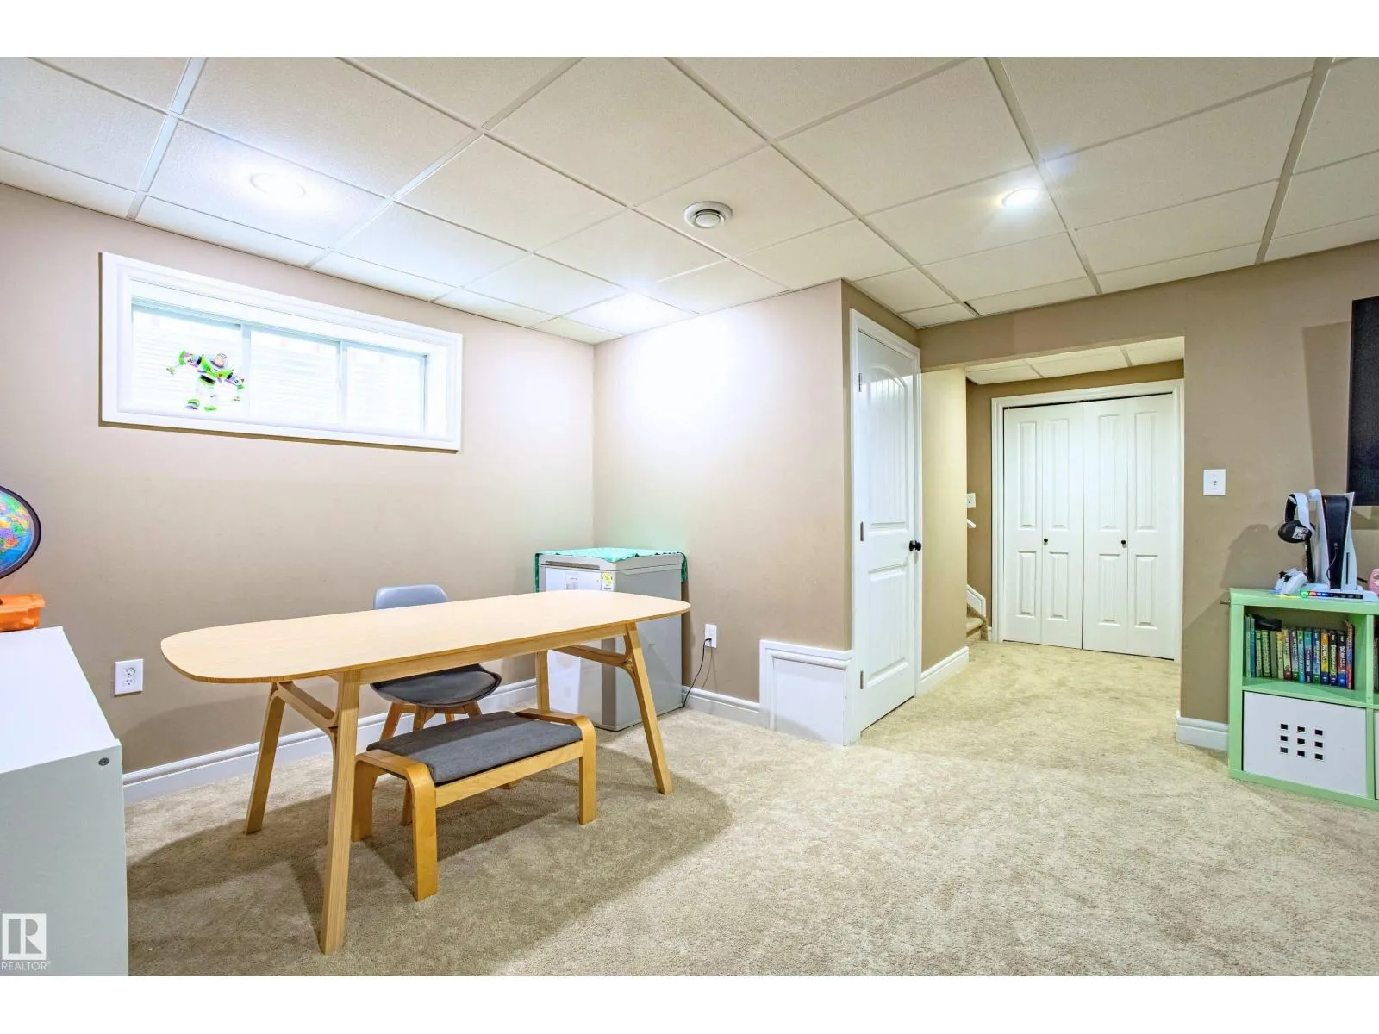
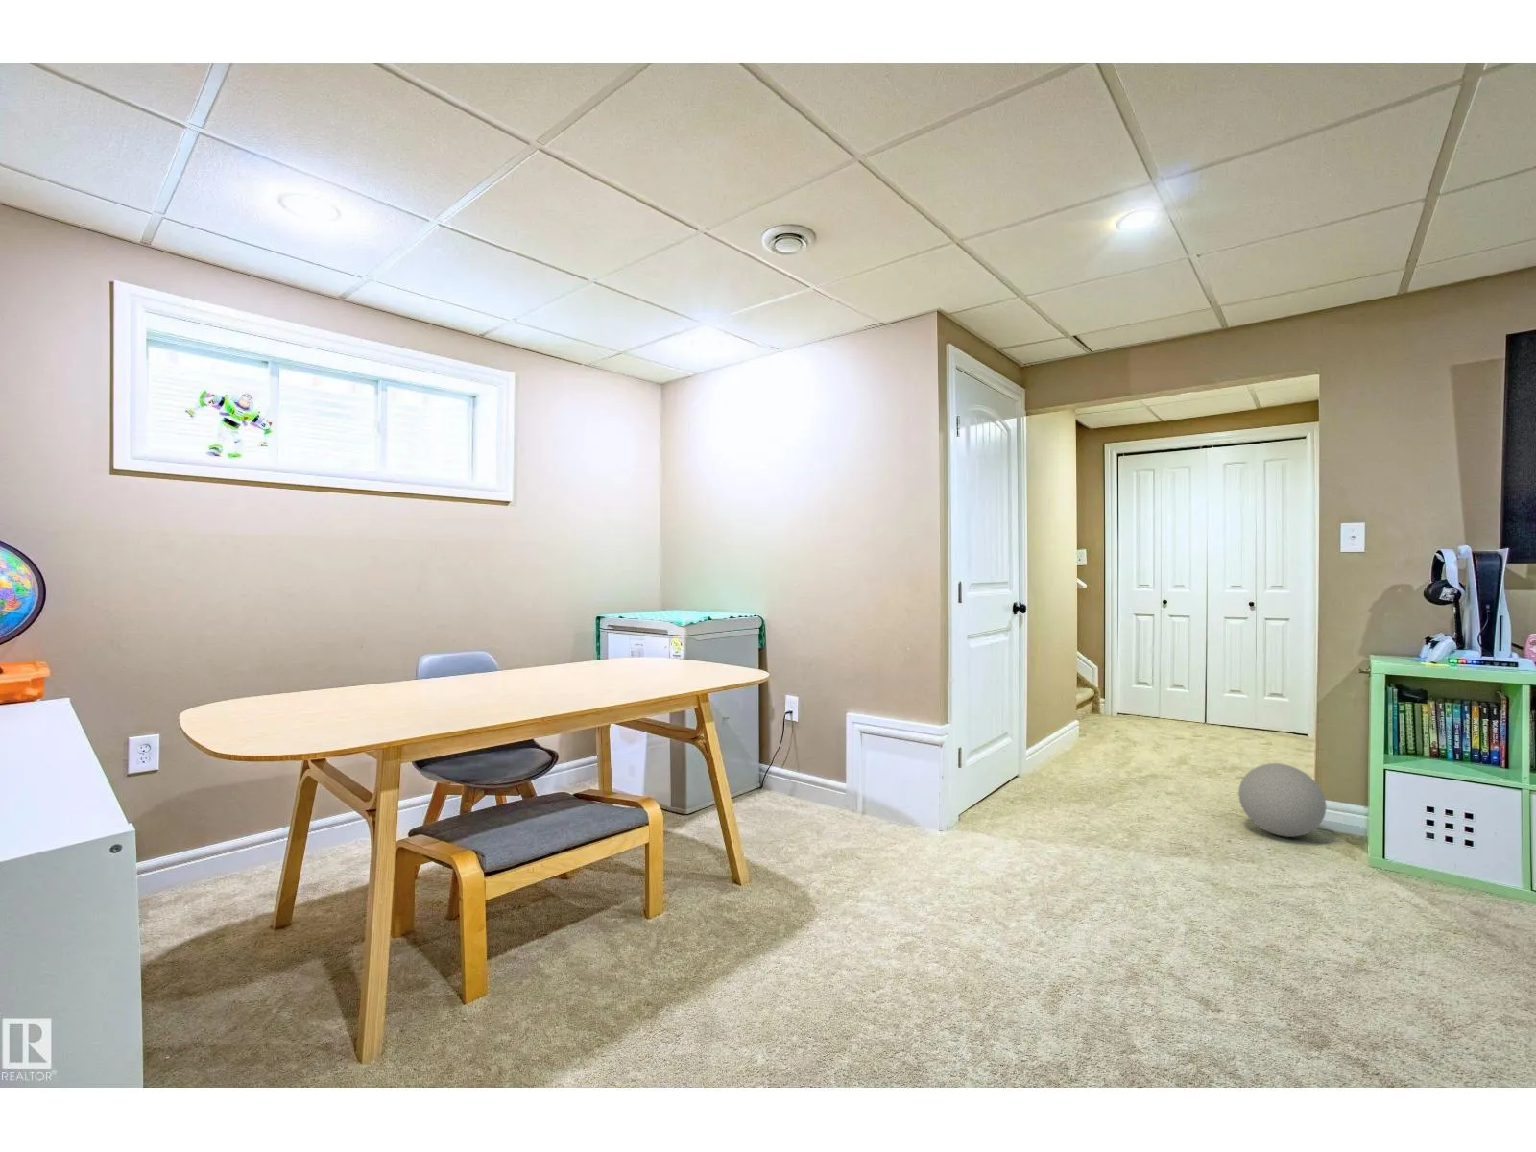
+ decorative ball [1237,762,1327,839]
